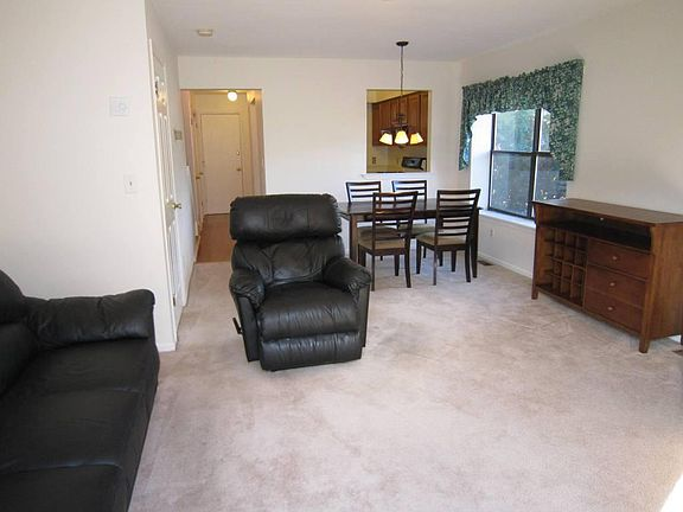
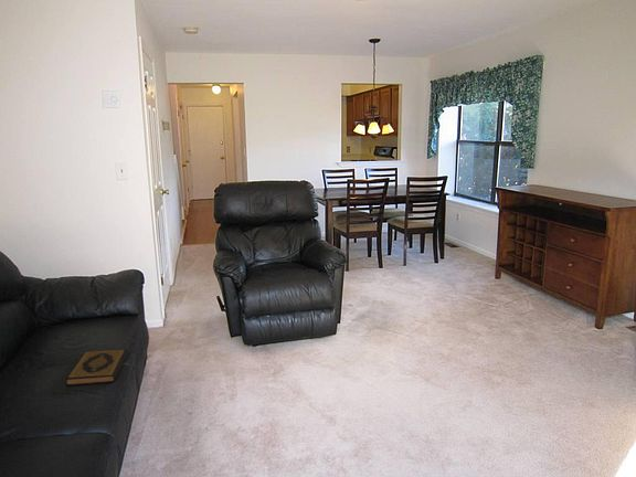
+ hardback book [64,348,128,388]
